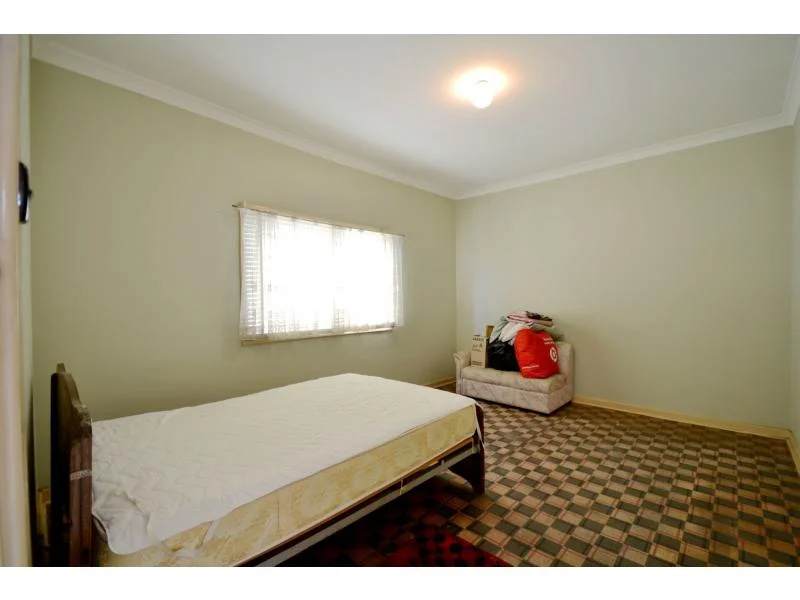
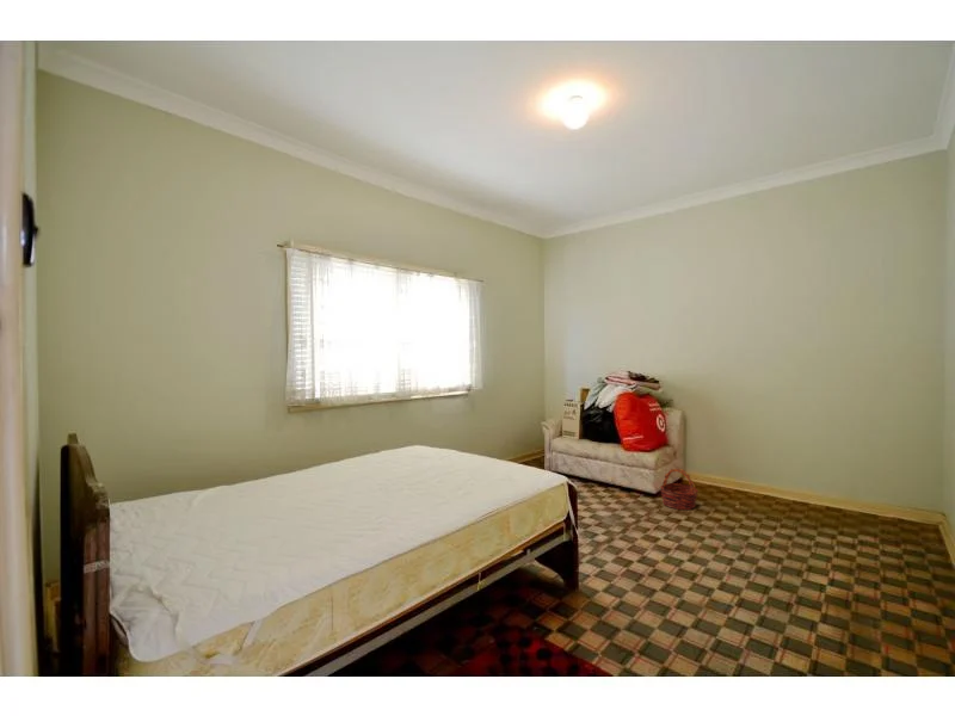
+ basket [659,467,700,511]
